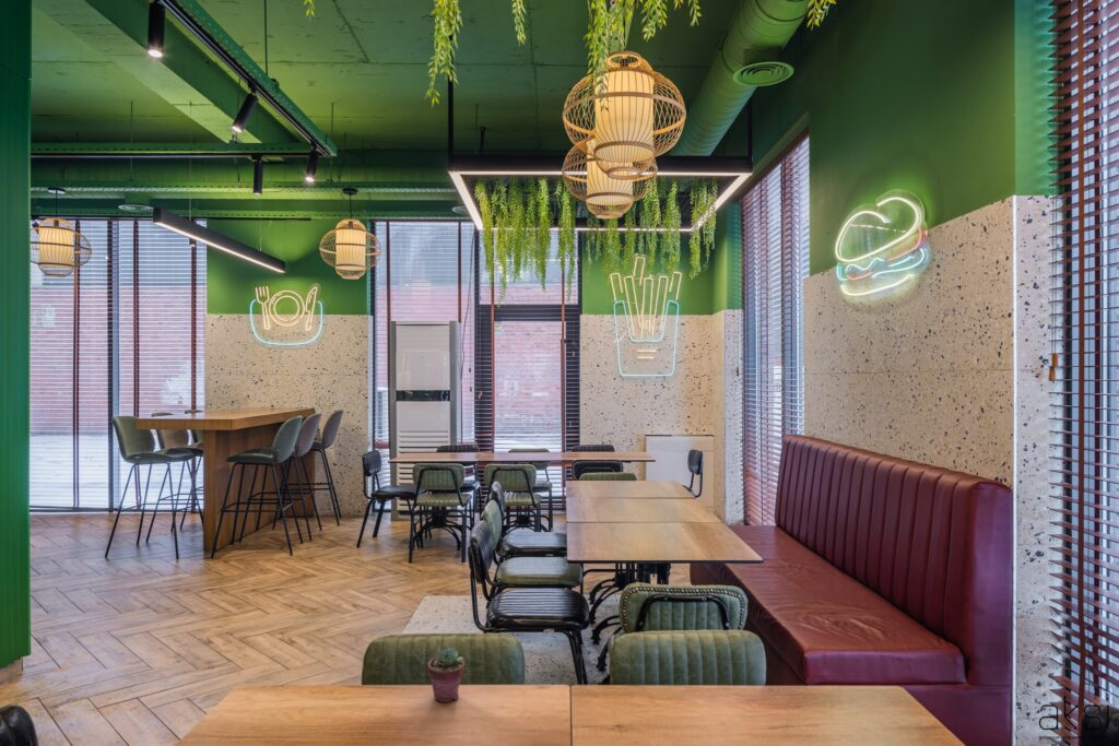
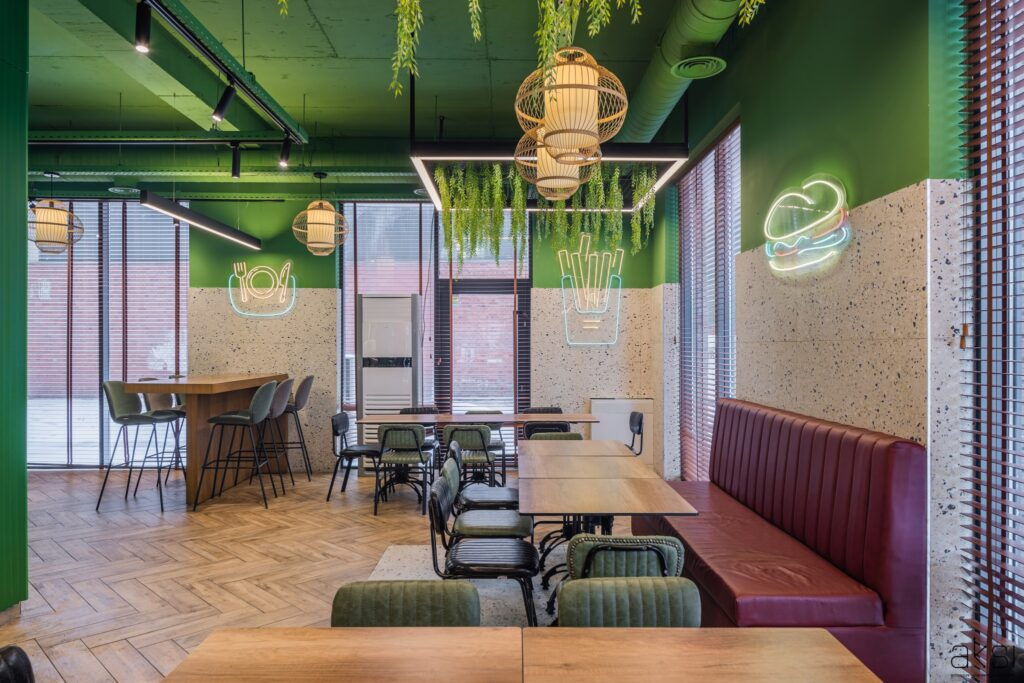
- potted succulent [427,647,466,703]
